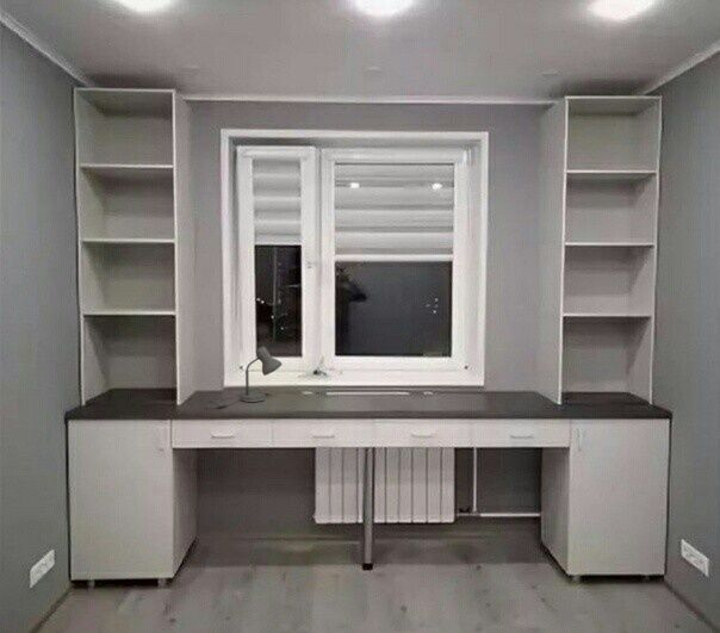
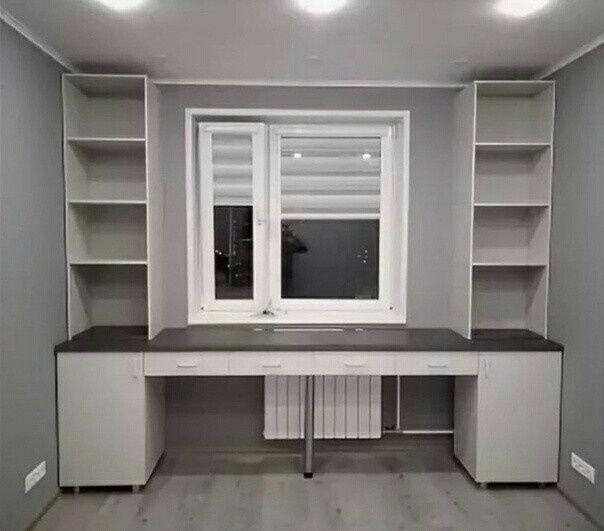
- desk lamp [205,346,284,409]
